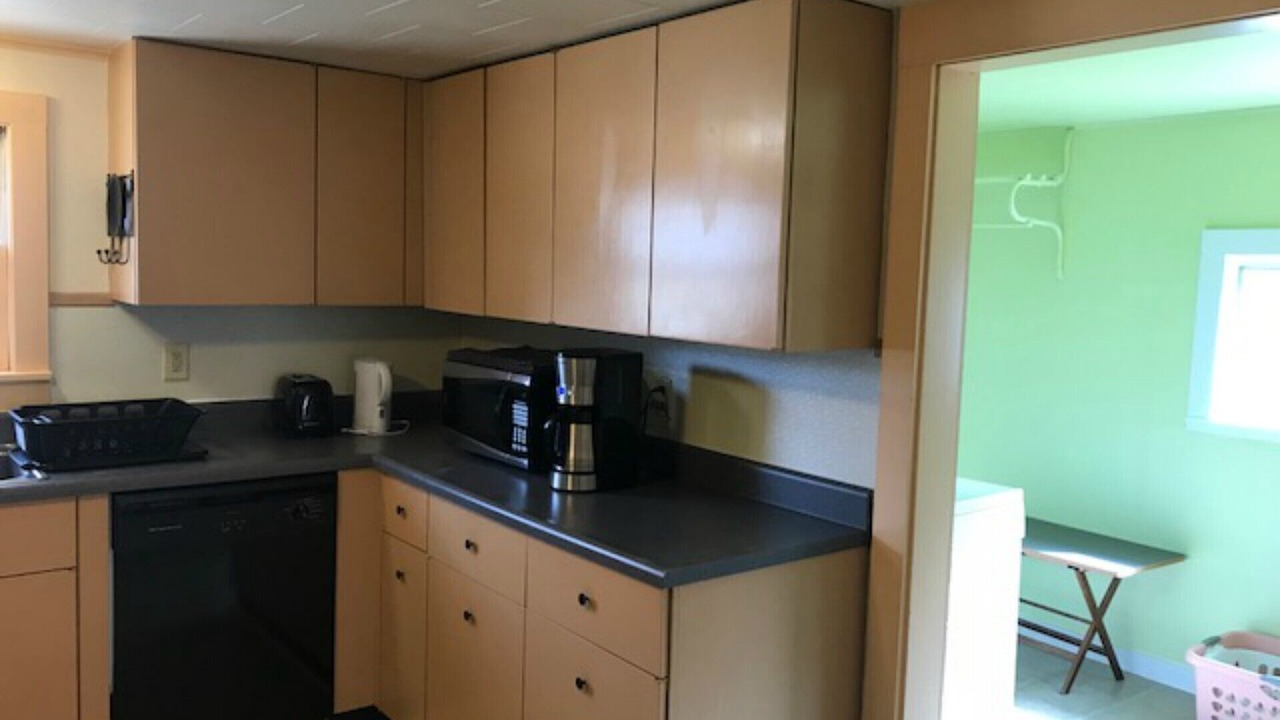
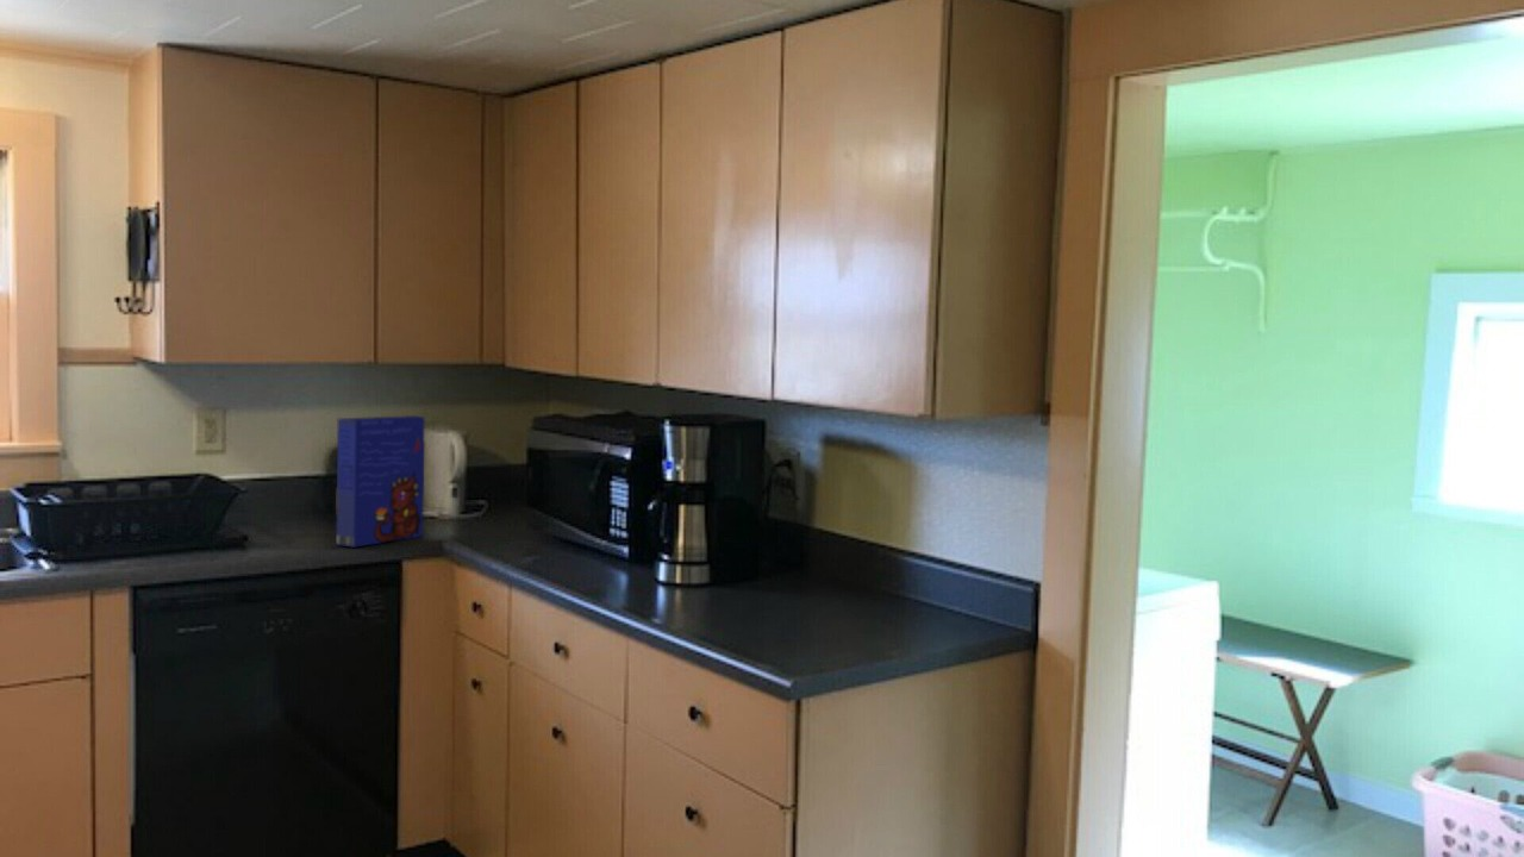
+ cereal box [335,414,426,549]
